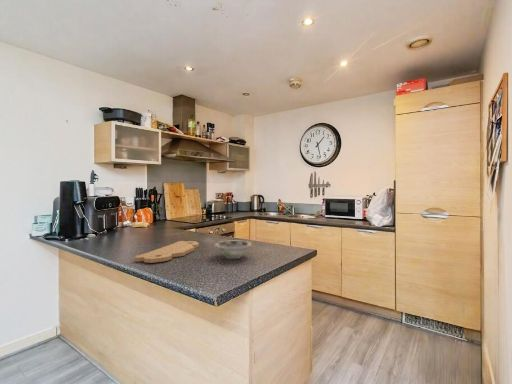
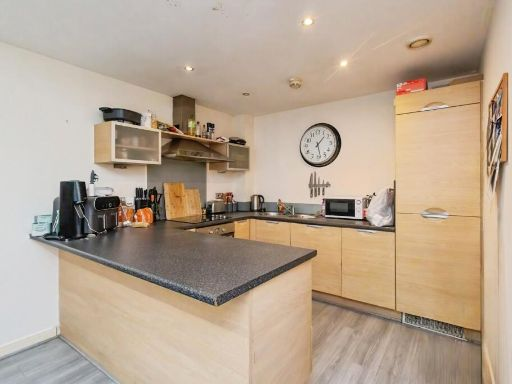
- cutting board [134,240,200,264]
- bowl [205,232,252,260]
